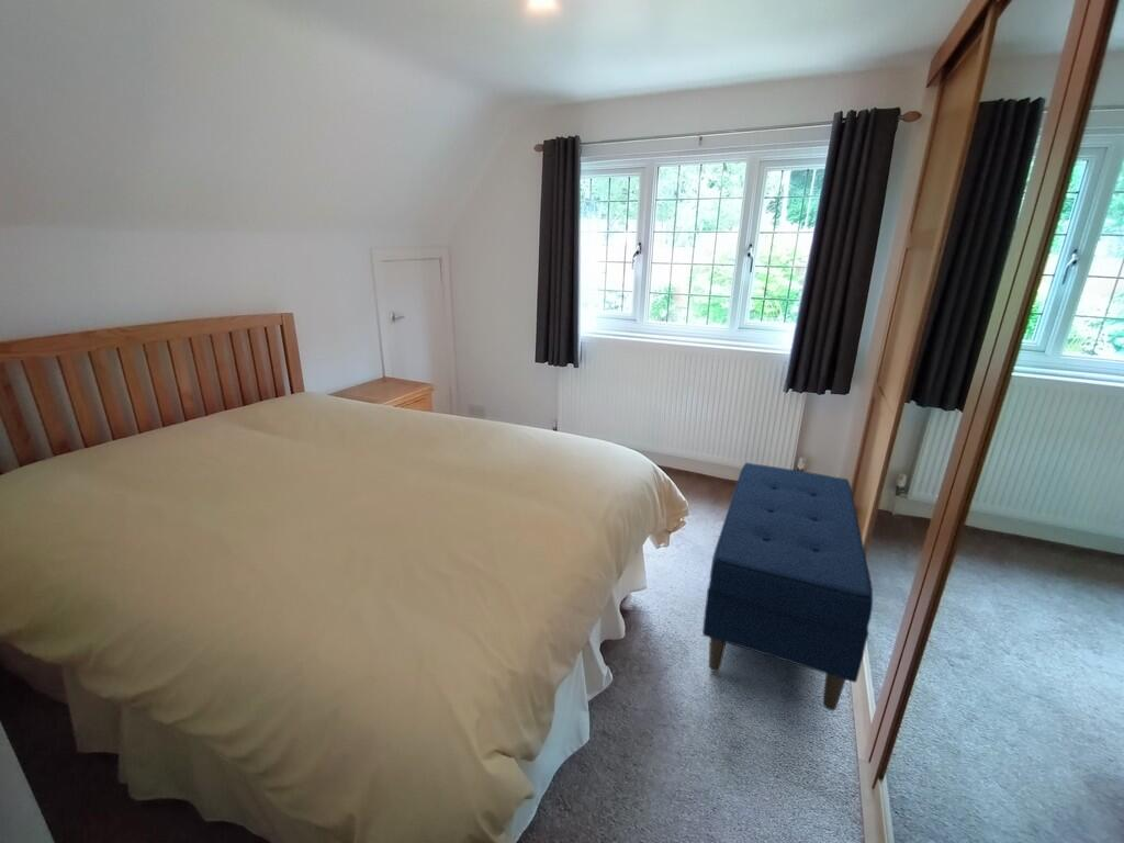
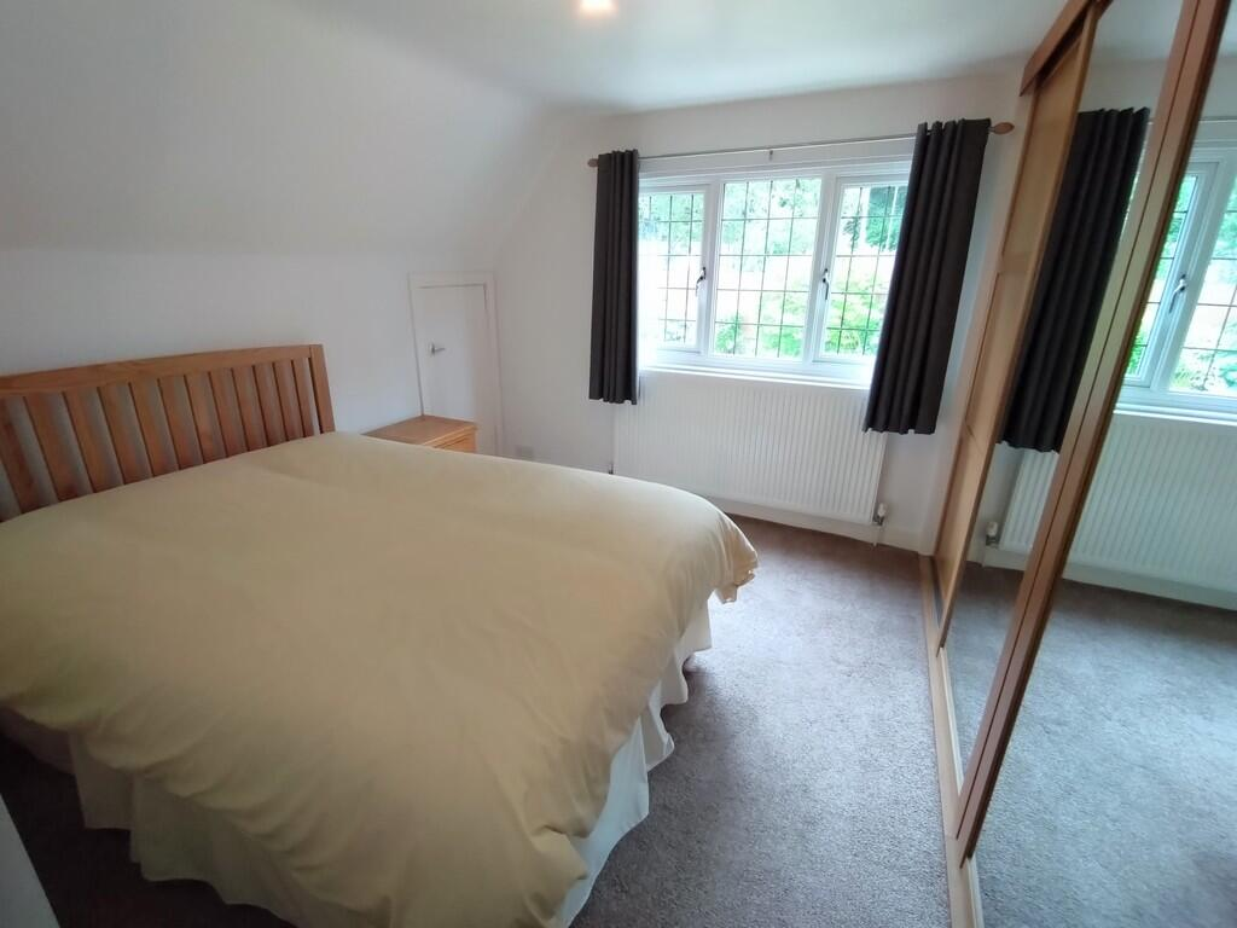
- bench [701,462,874,711]
